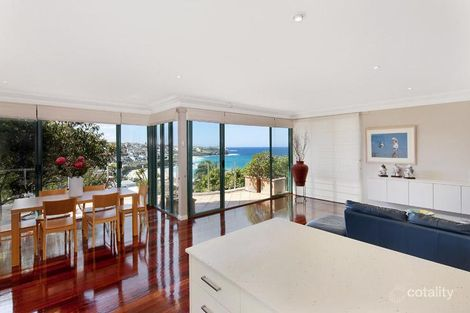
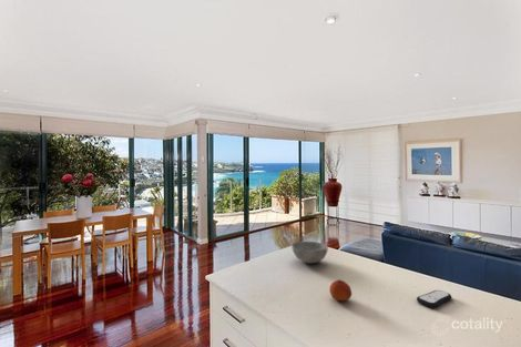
+ fruit [328,278,353,302]
+ remote control [416,289,452,309]
+ bowl [290,239,329,265]
